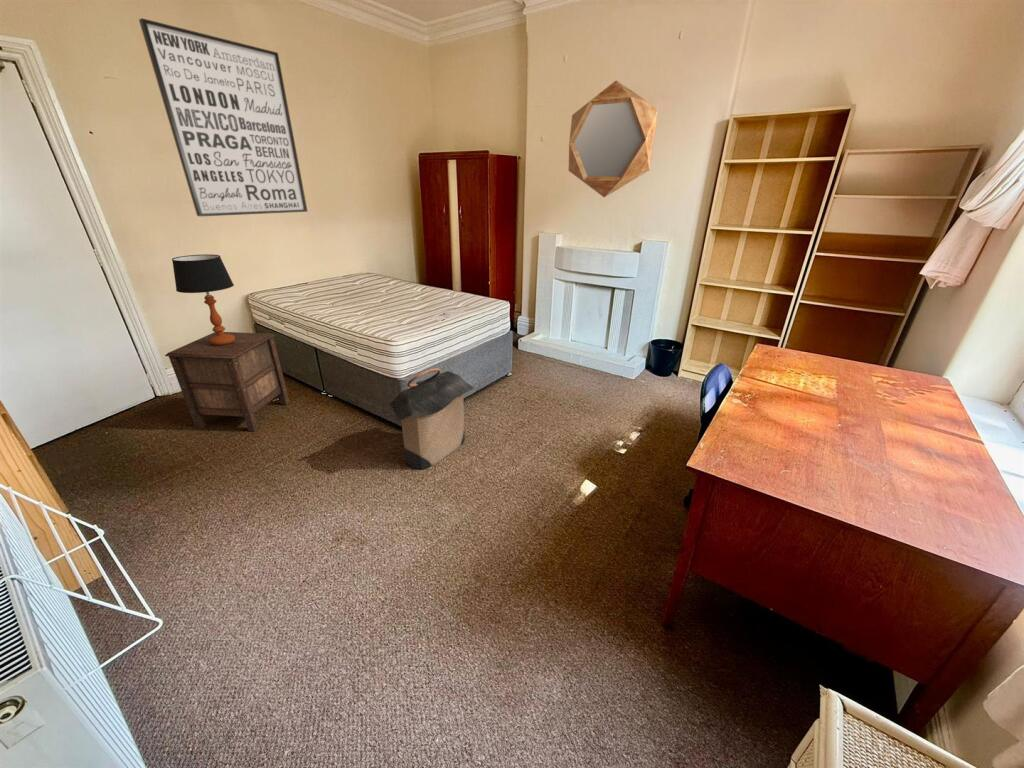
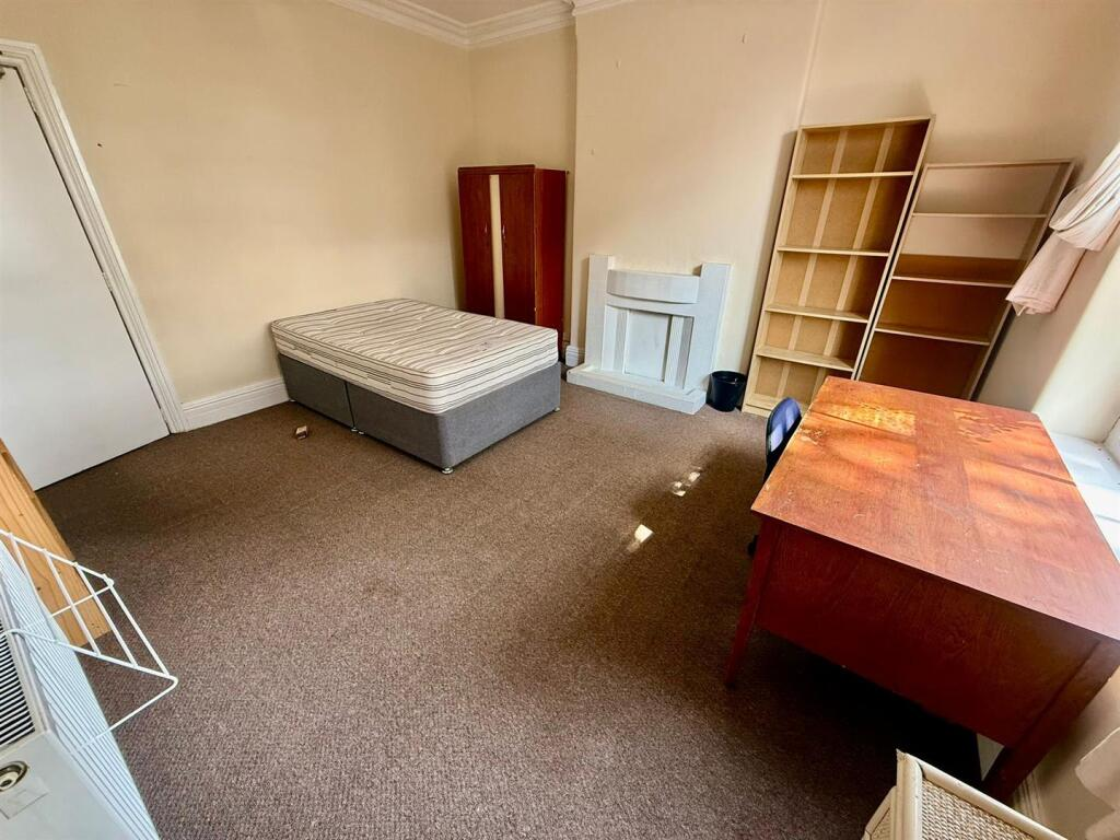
- wall art [138,17,309,217]
- laundry hamper [388,367,475,471]
- nightstand [164,331,290,432]
- table lamp [171,253,235,345]
- home mirror [568,79,659,198]
